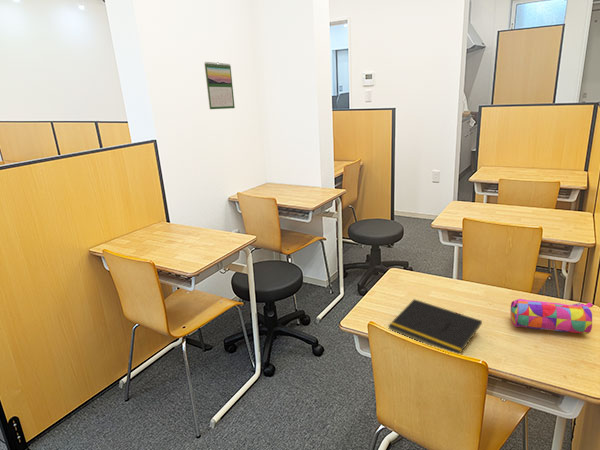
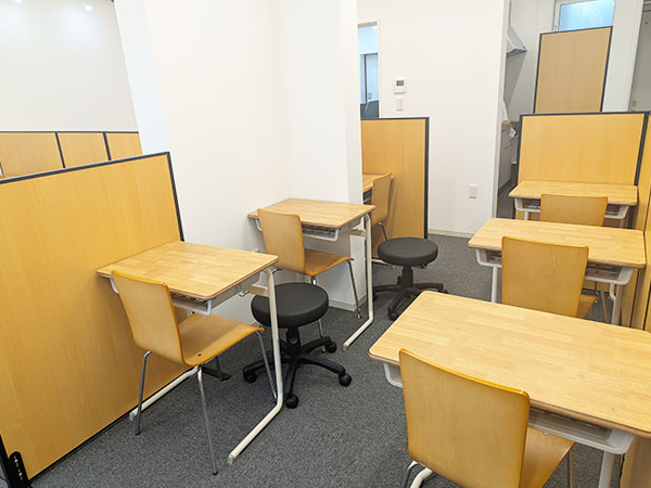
- calendar [203,61,236,110]
- notepad [387,298,483,355]
- pencil case [510,298,594,335]
